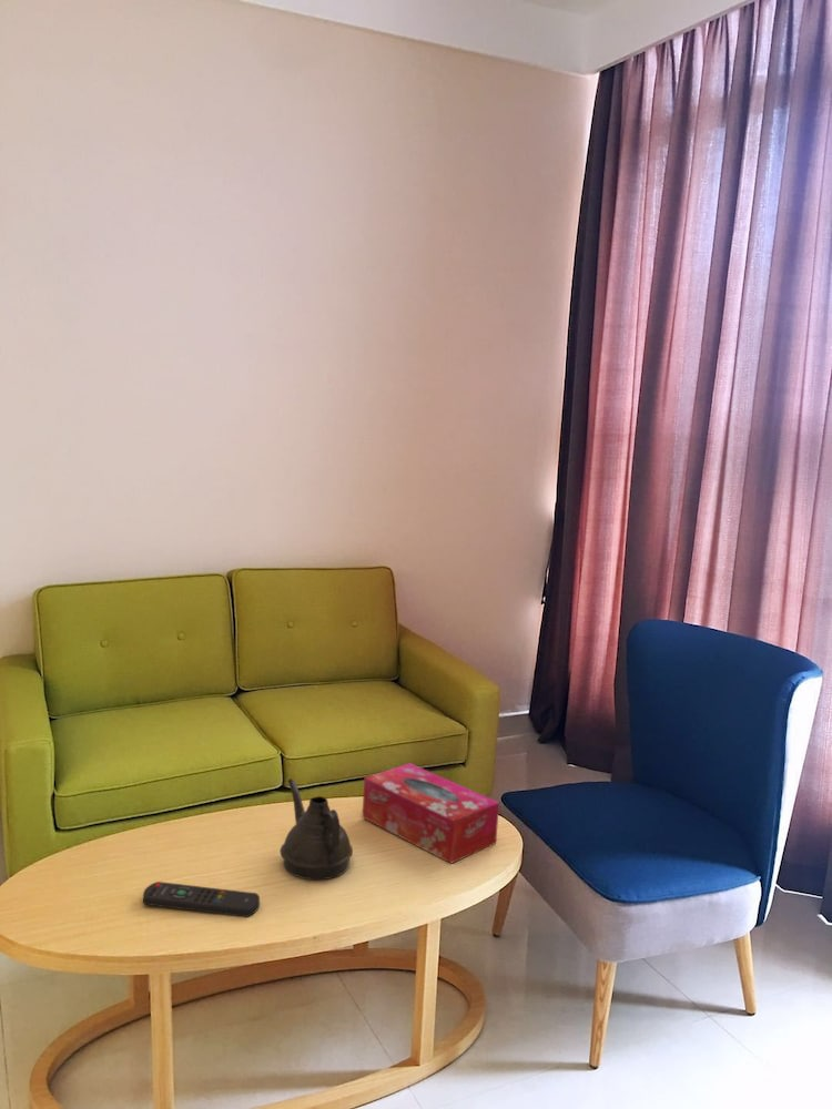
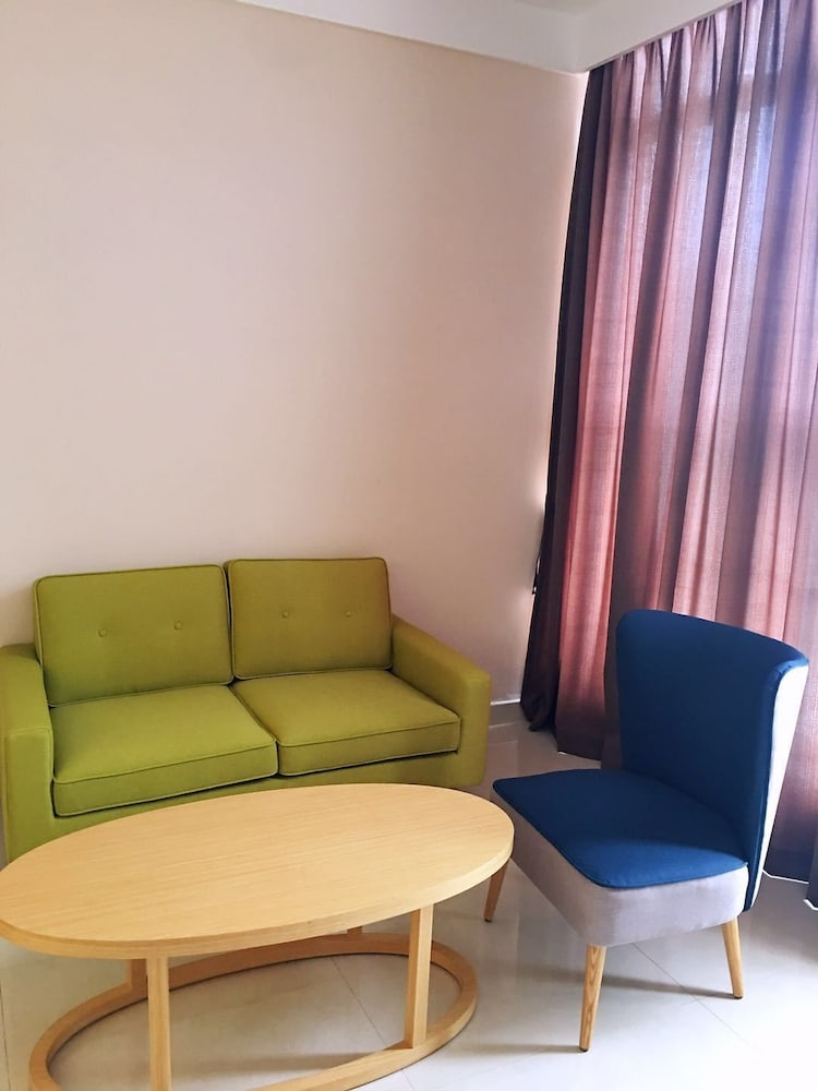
- teapot [278,777,354,881]
- tissue box [361,762,500,865]
- remote control [142,881,261,918]
